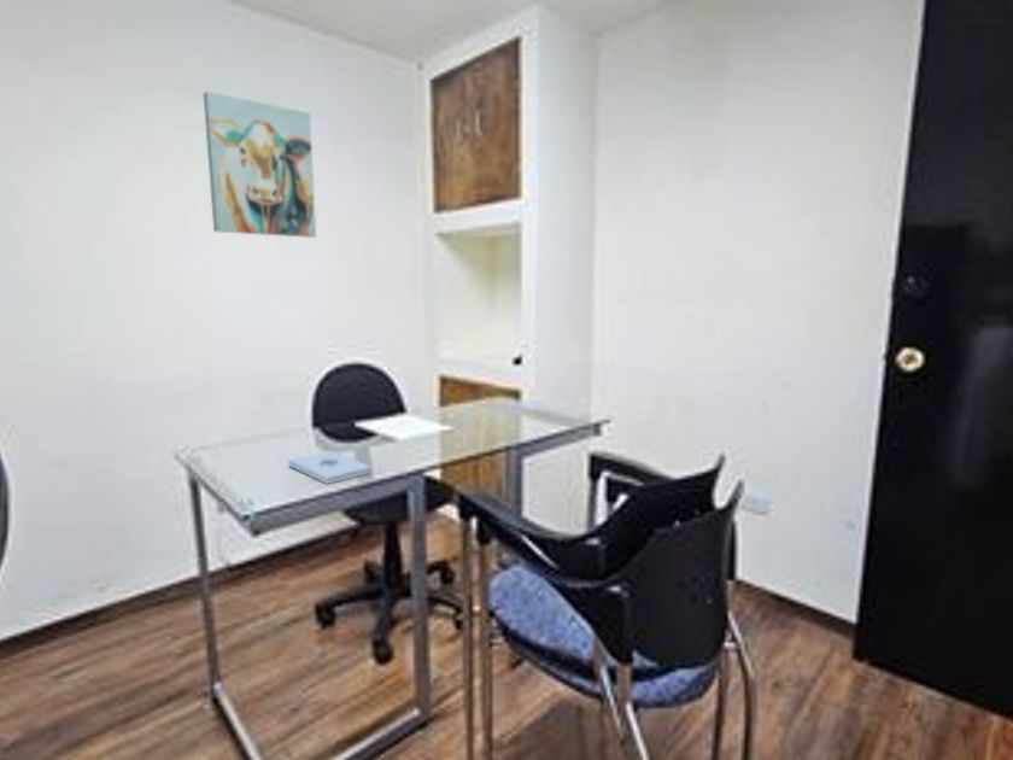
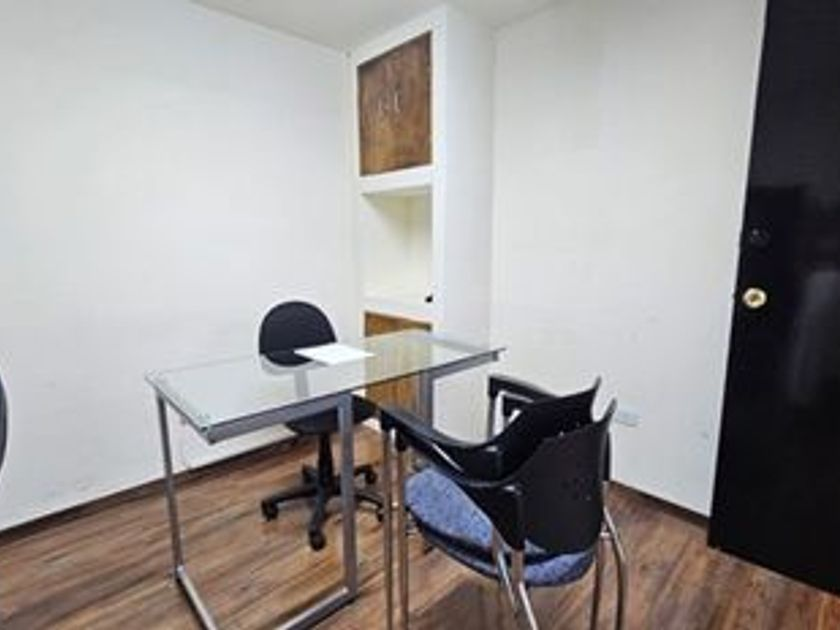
- notepad [287,450,371,485]
- wall art [203,90,317,239]
